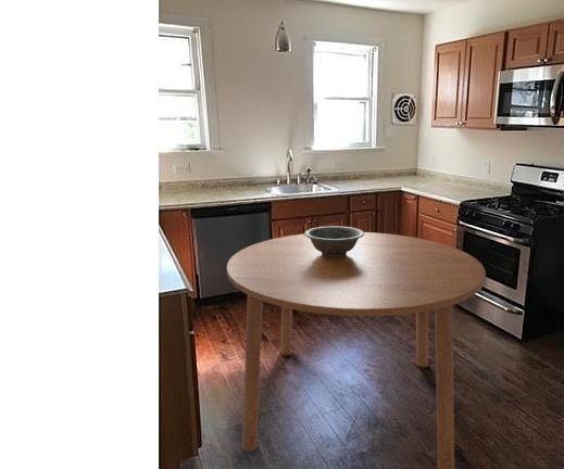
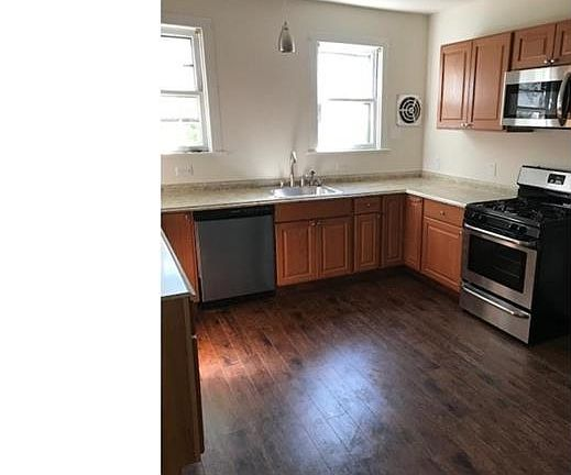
- decorative bowl [303,225,364,257]
- dining table [226,231,487,469]
